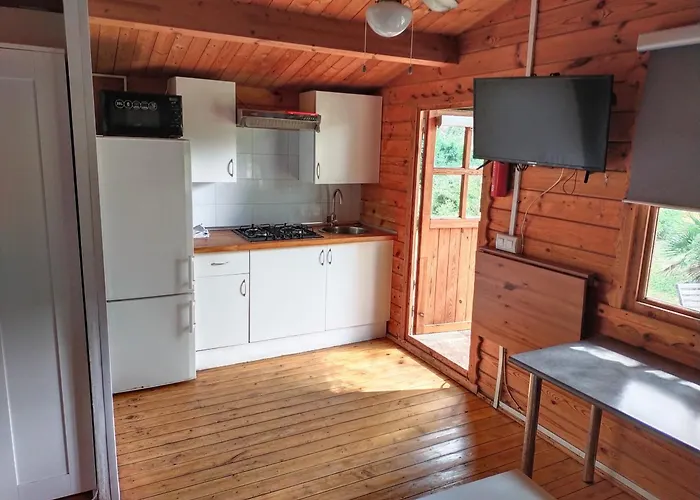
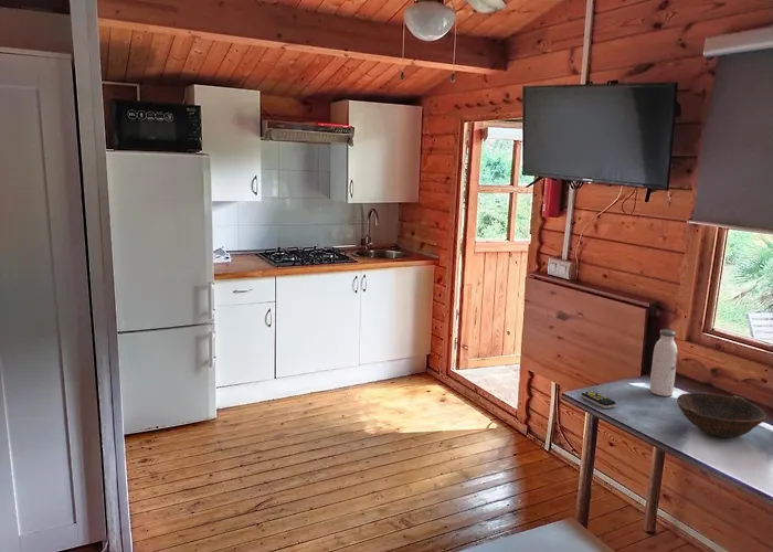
+ water bottle [648,329,678,397]
+ bowl [676,392,767,438]
+ remote control [580,390,617,410]
